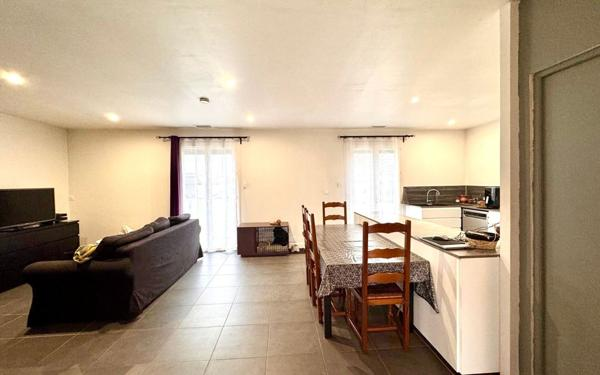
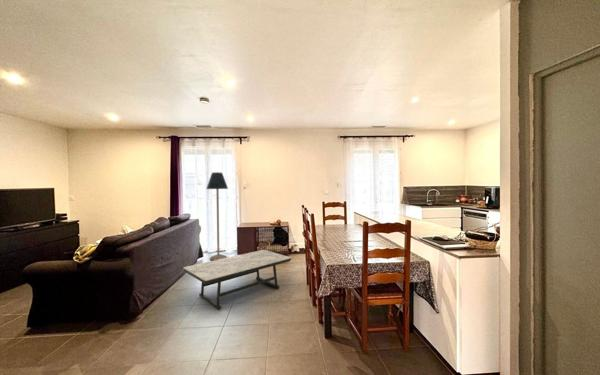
+ floor lamp [205,171,229,261]
+ coffee table [182,249,292,310]
